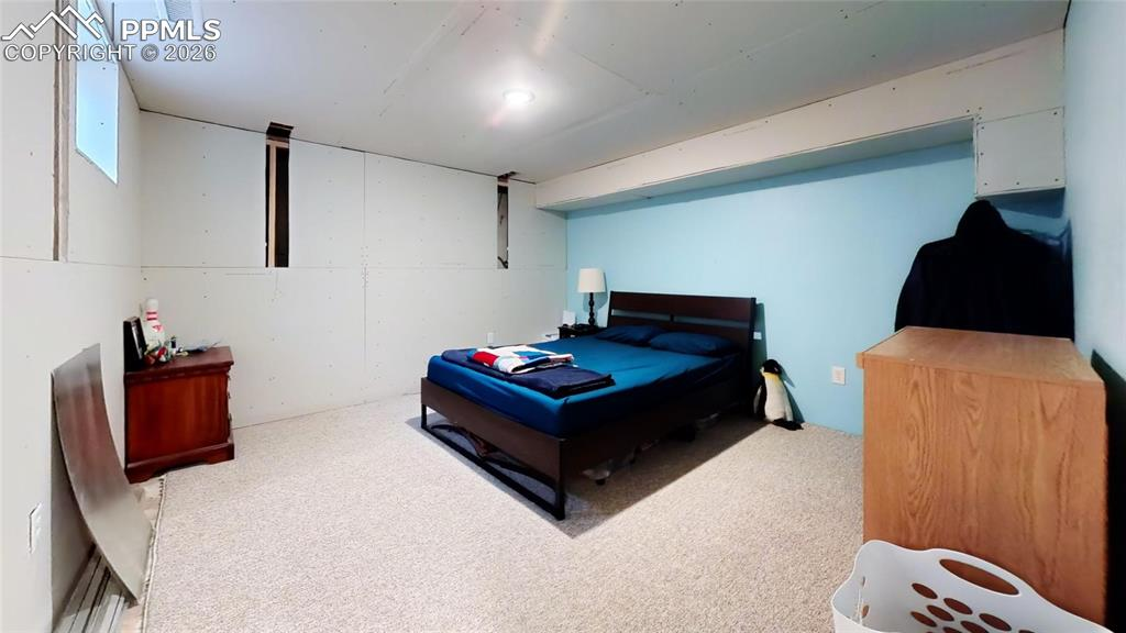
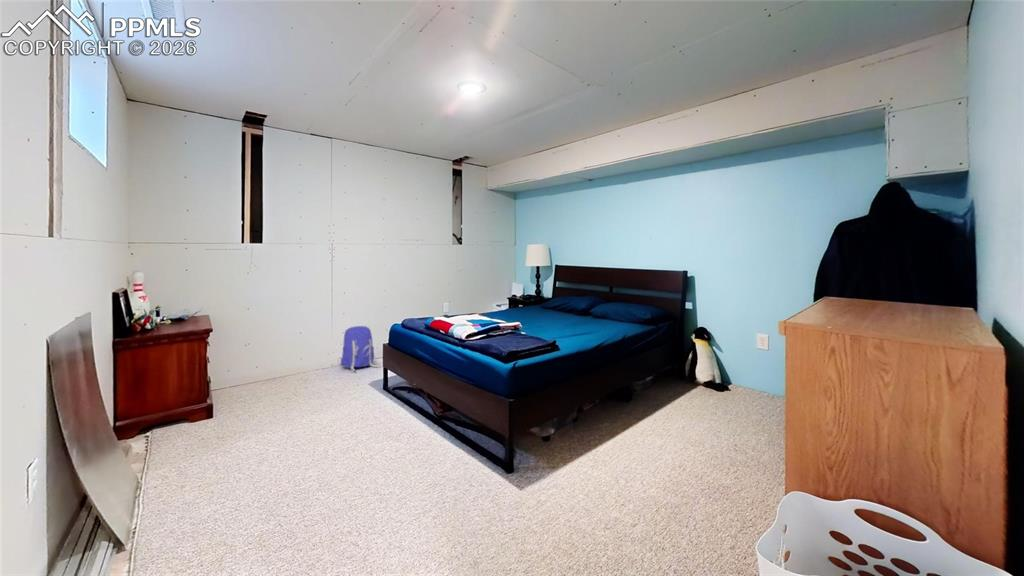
+ backpack [337,324,382,372]
